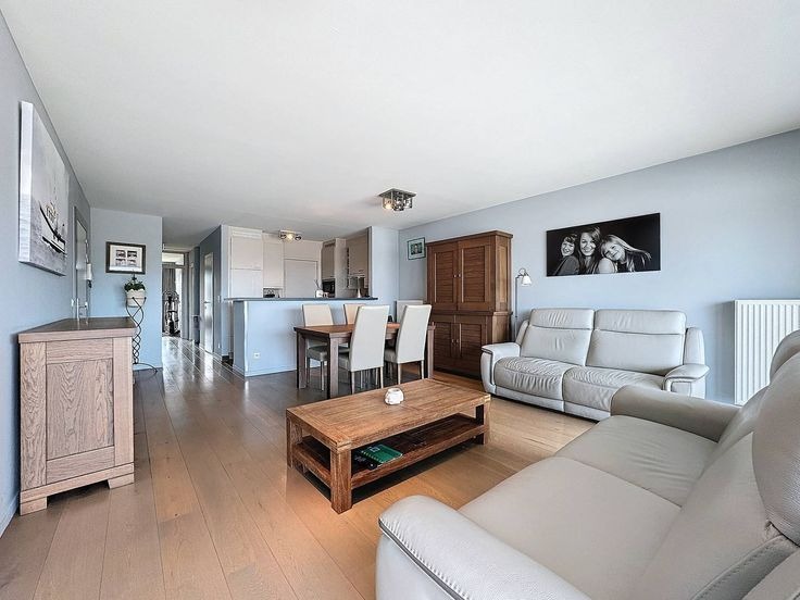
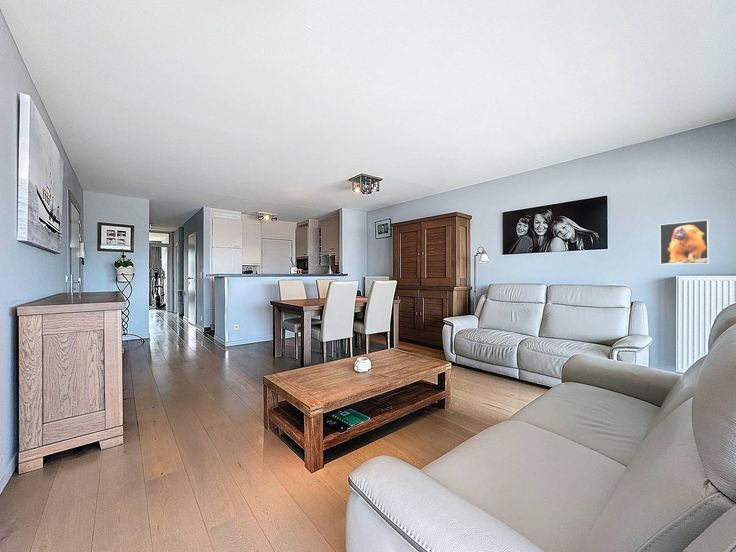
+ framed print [659,219,710,266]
